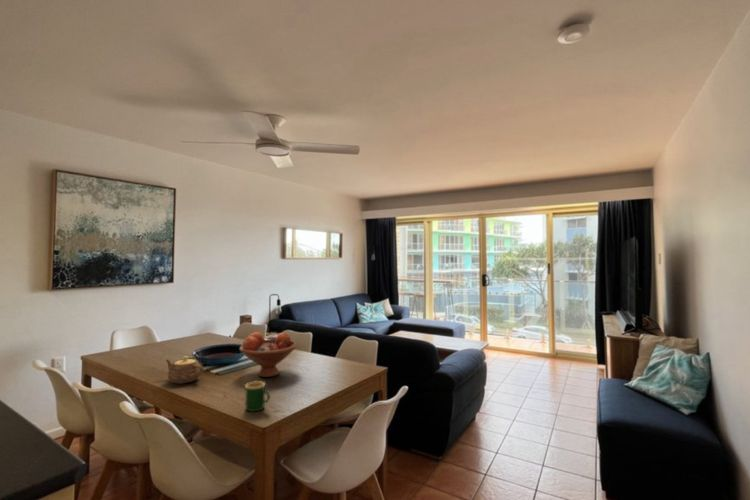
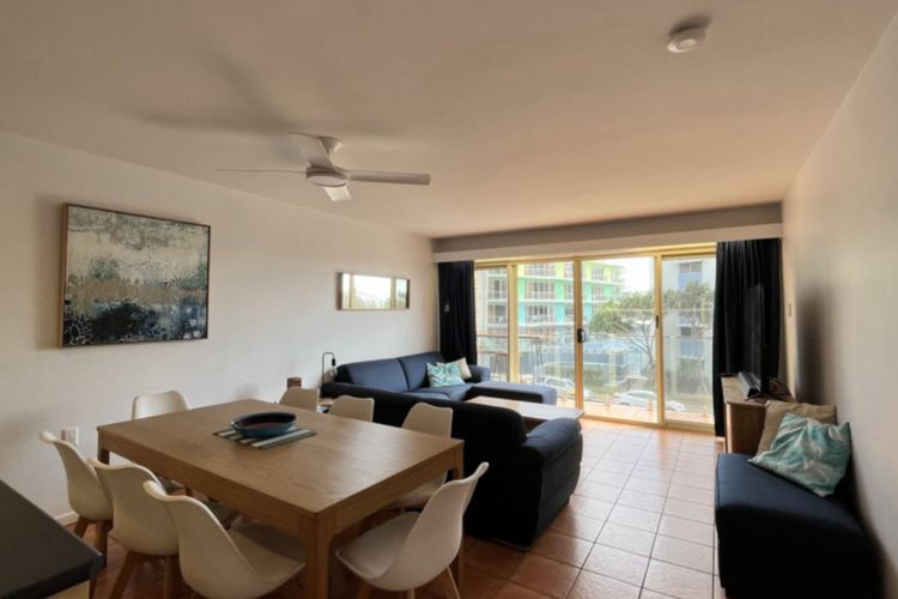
- mug [244,380,271,413]
- fruit bowl [239,331,298,378]
- teapot [165,355,204,384]
